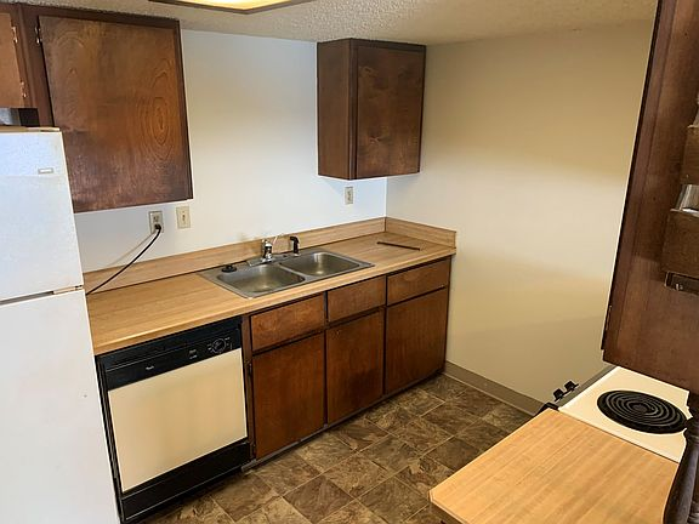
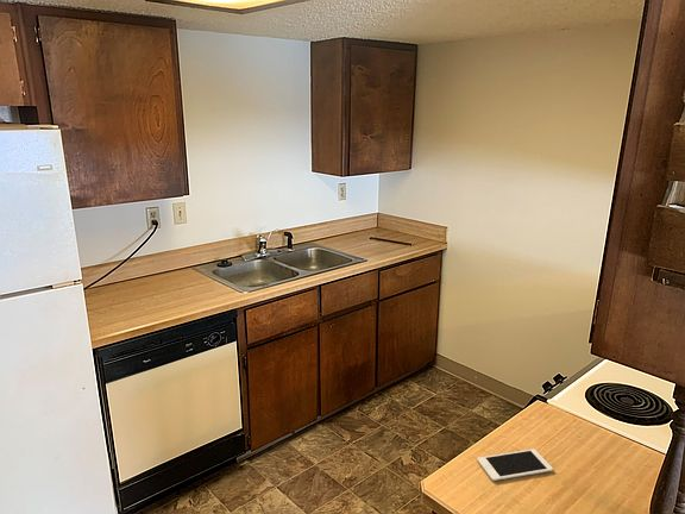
+ cell phone [476,449,554,482]
